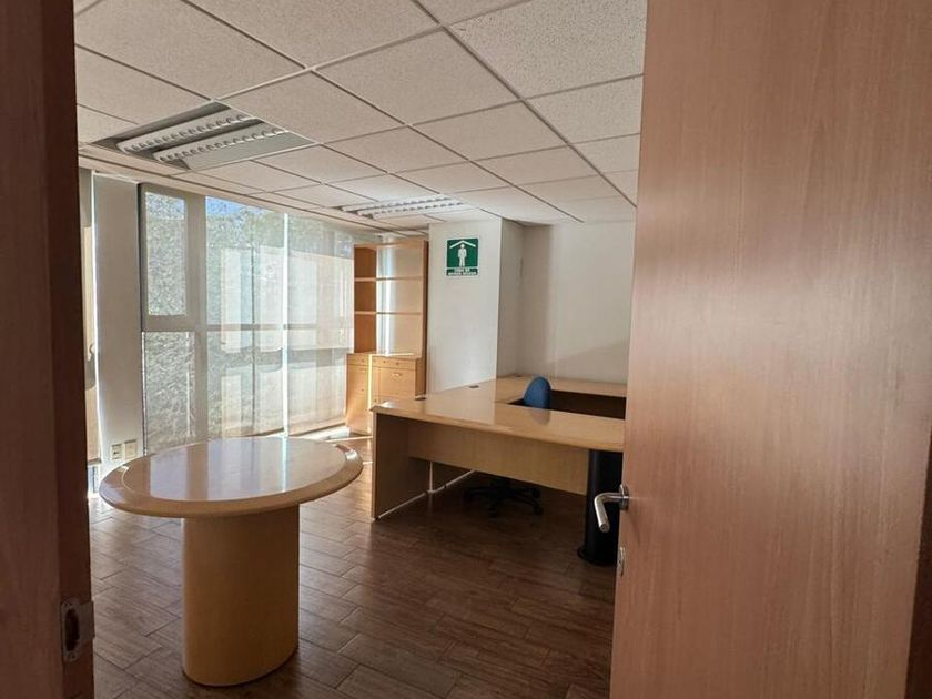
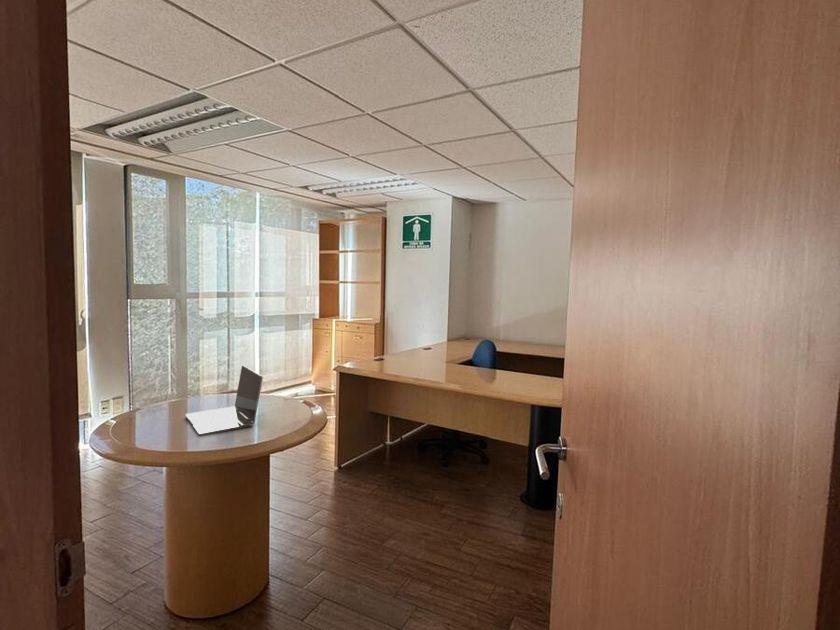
+ laptop [185,364,264,437]
